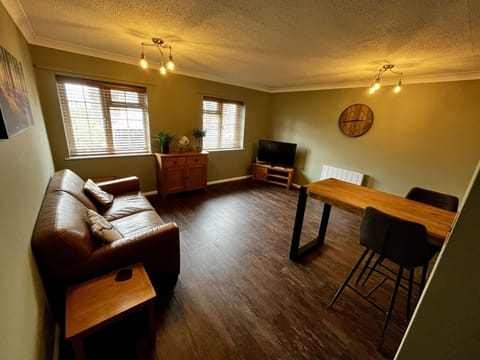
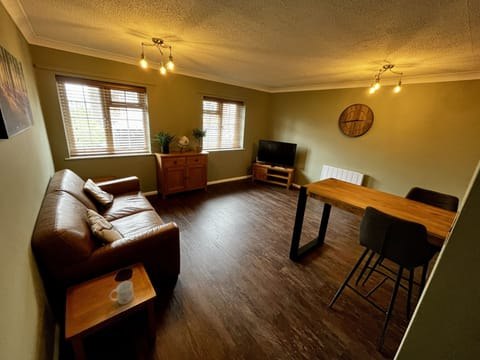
+ mug [109,280,135,305]
